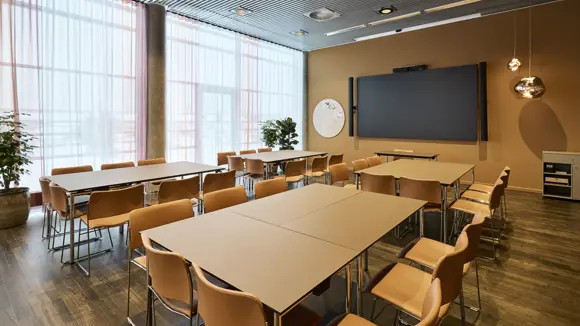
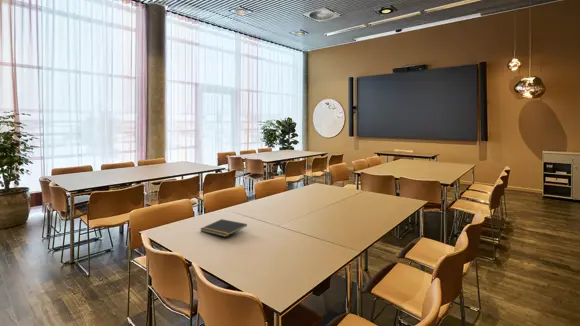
+ notepad [199,218,248,238]
